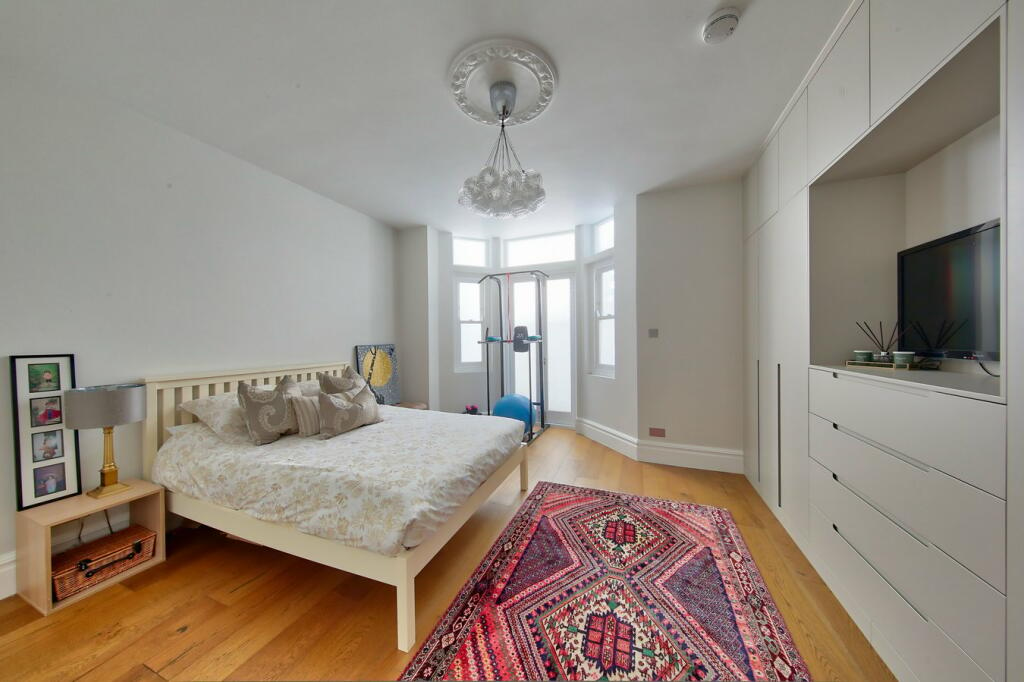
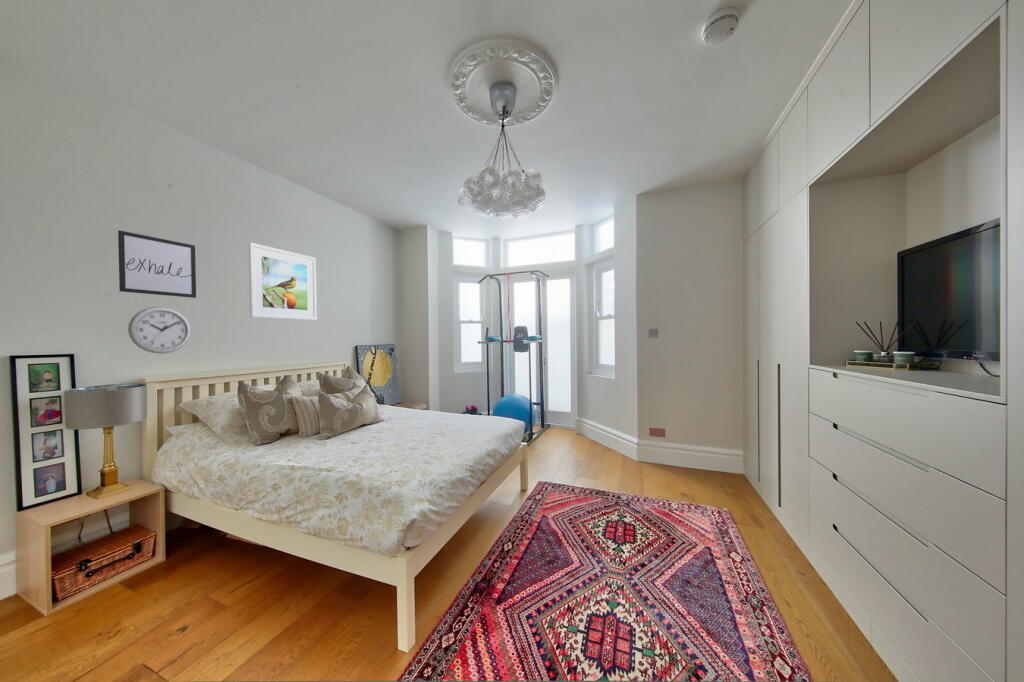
+ wall art [117,229,197,299]
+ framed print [247,242,318,321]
+ wall clock [127,306,192,355]
